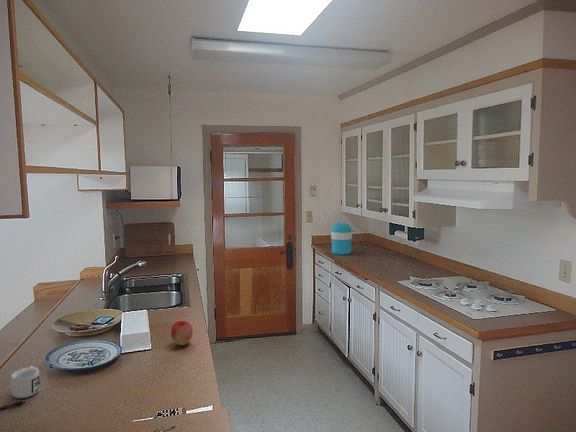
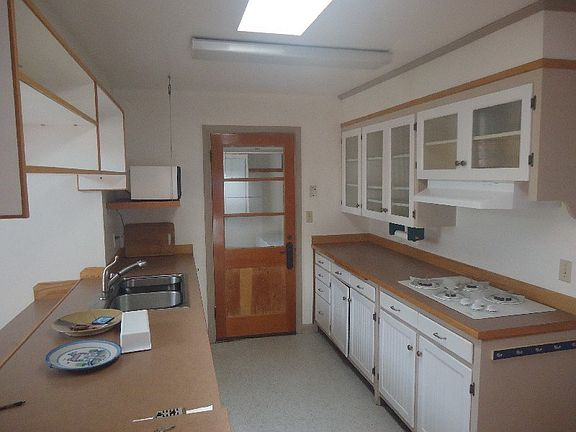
- coffee maker [330,222,356,256]
- apple [170,320,194,347]
- mug [9,365,41,399]
